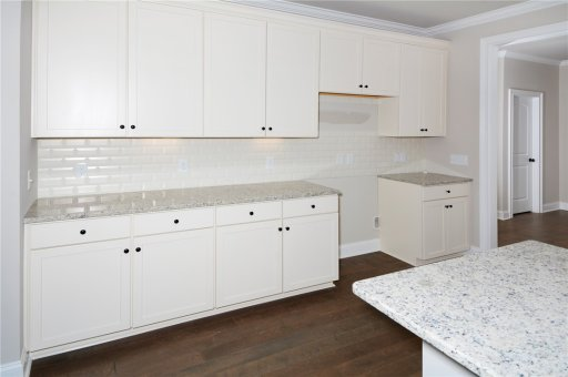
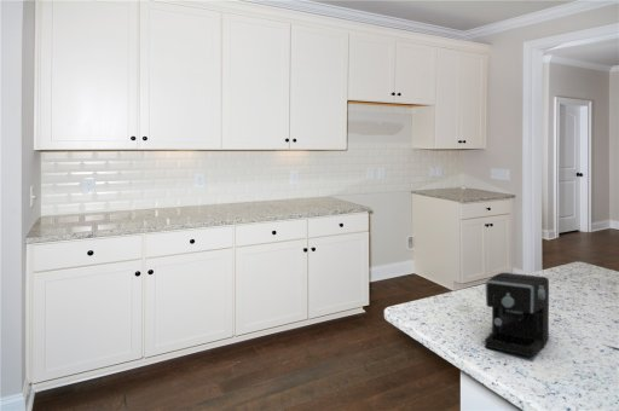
+ coffee maker [484,272,619,358]
